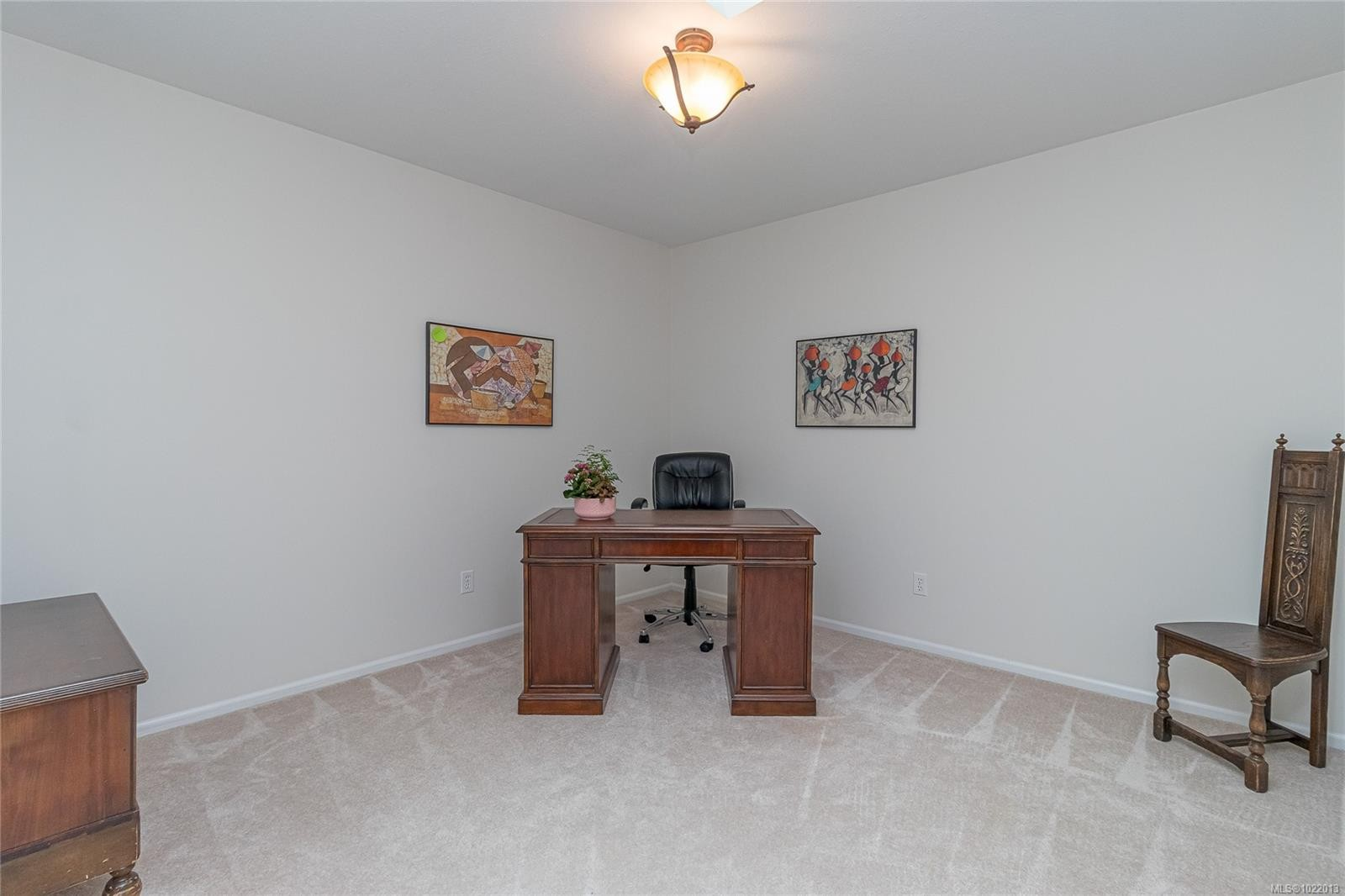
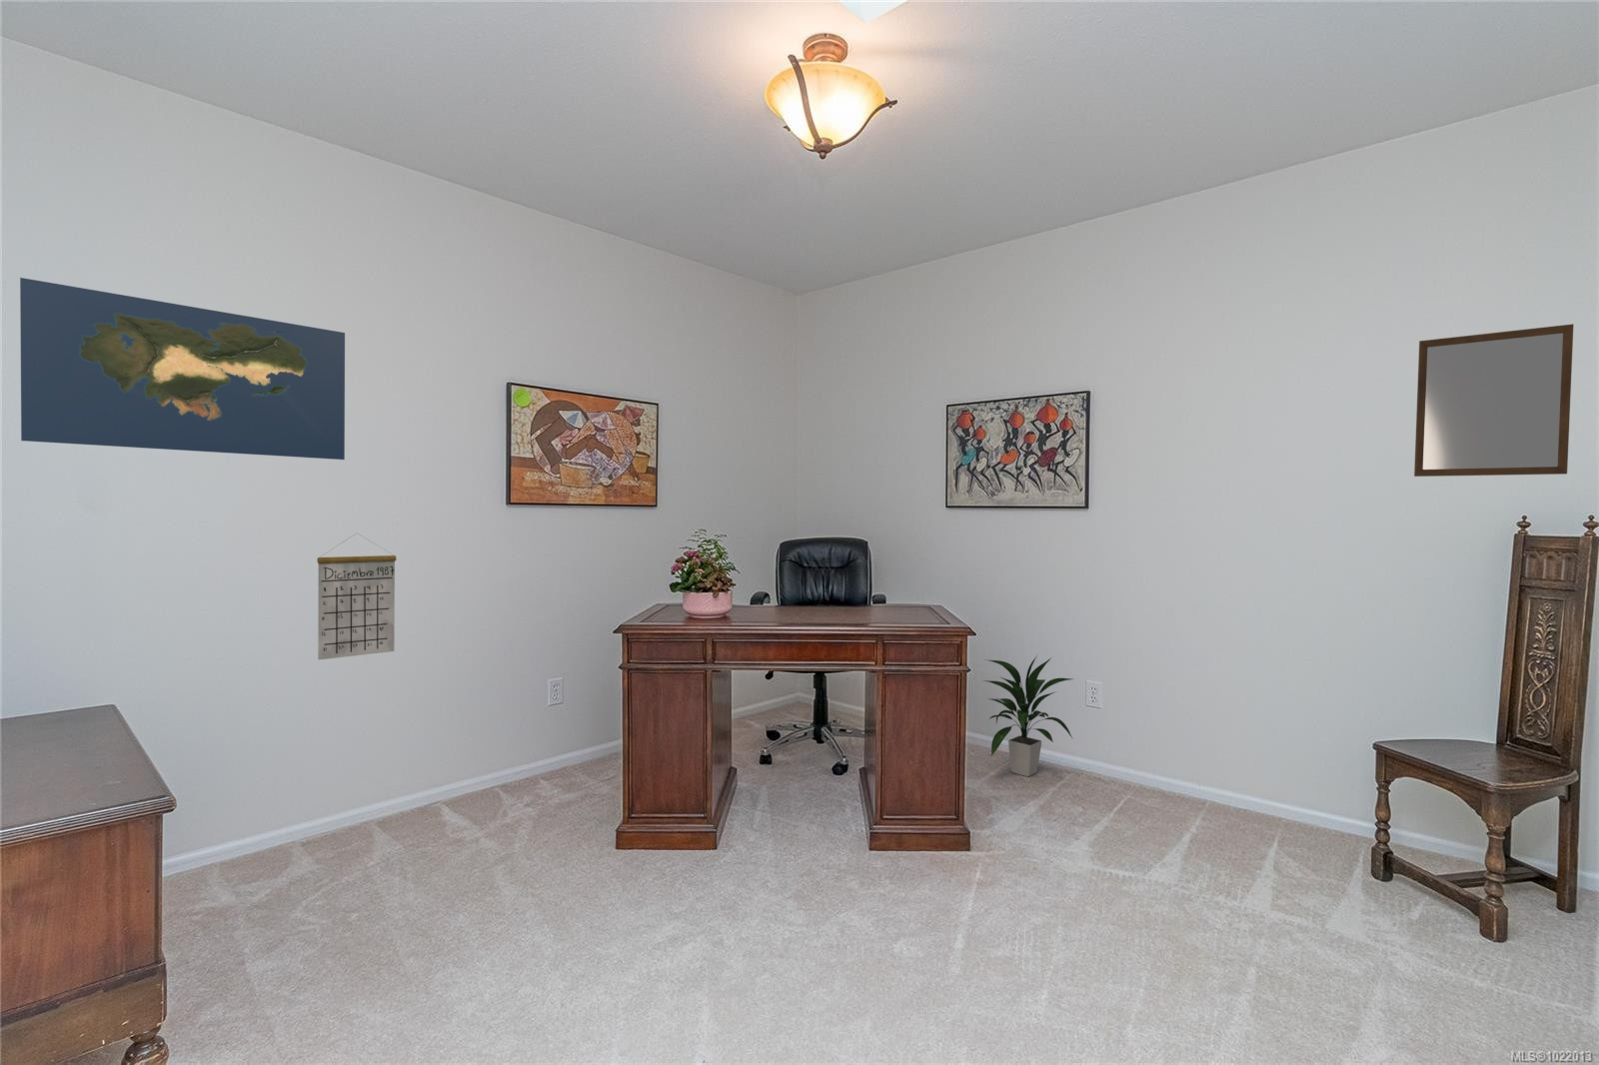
+ calendar [316,532,398,661]
+ indoor plant [982,655,1076,777]
+ map [19,277,346,460]
+ home mirror [1414,322,1575,478]
